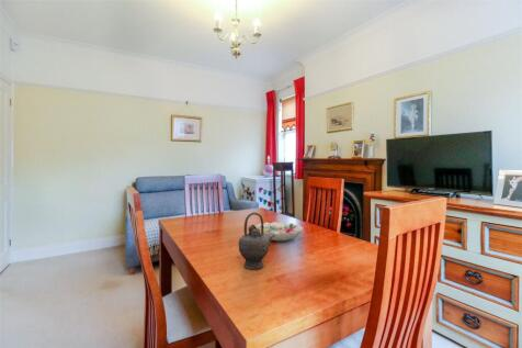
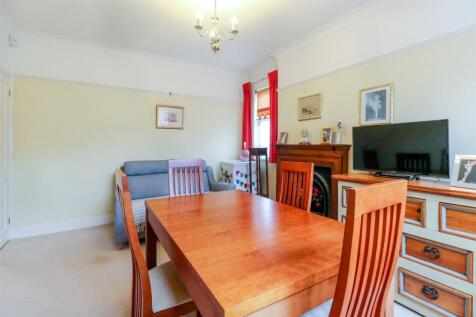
- decorative bowl [254,221,305,242]
- teapot [238,211,275,270]
